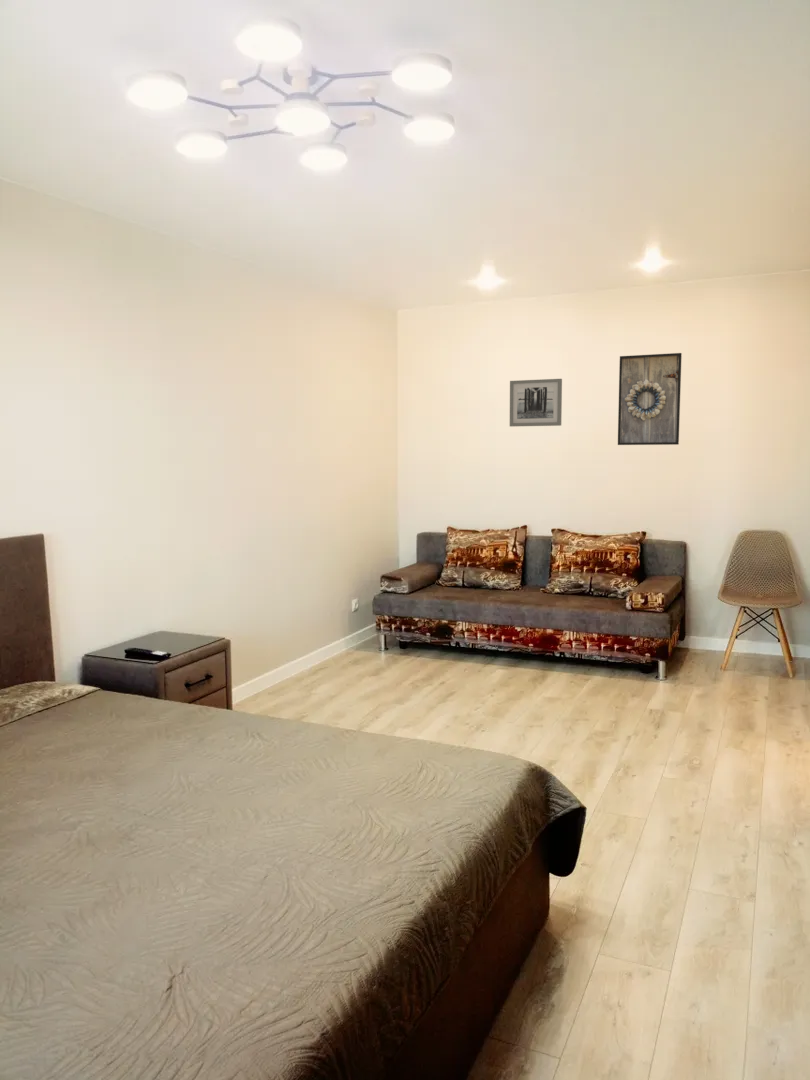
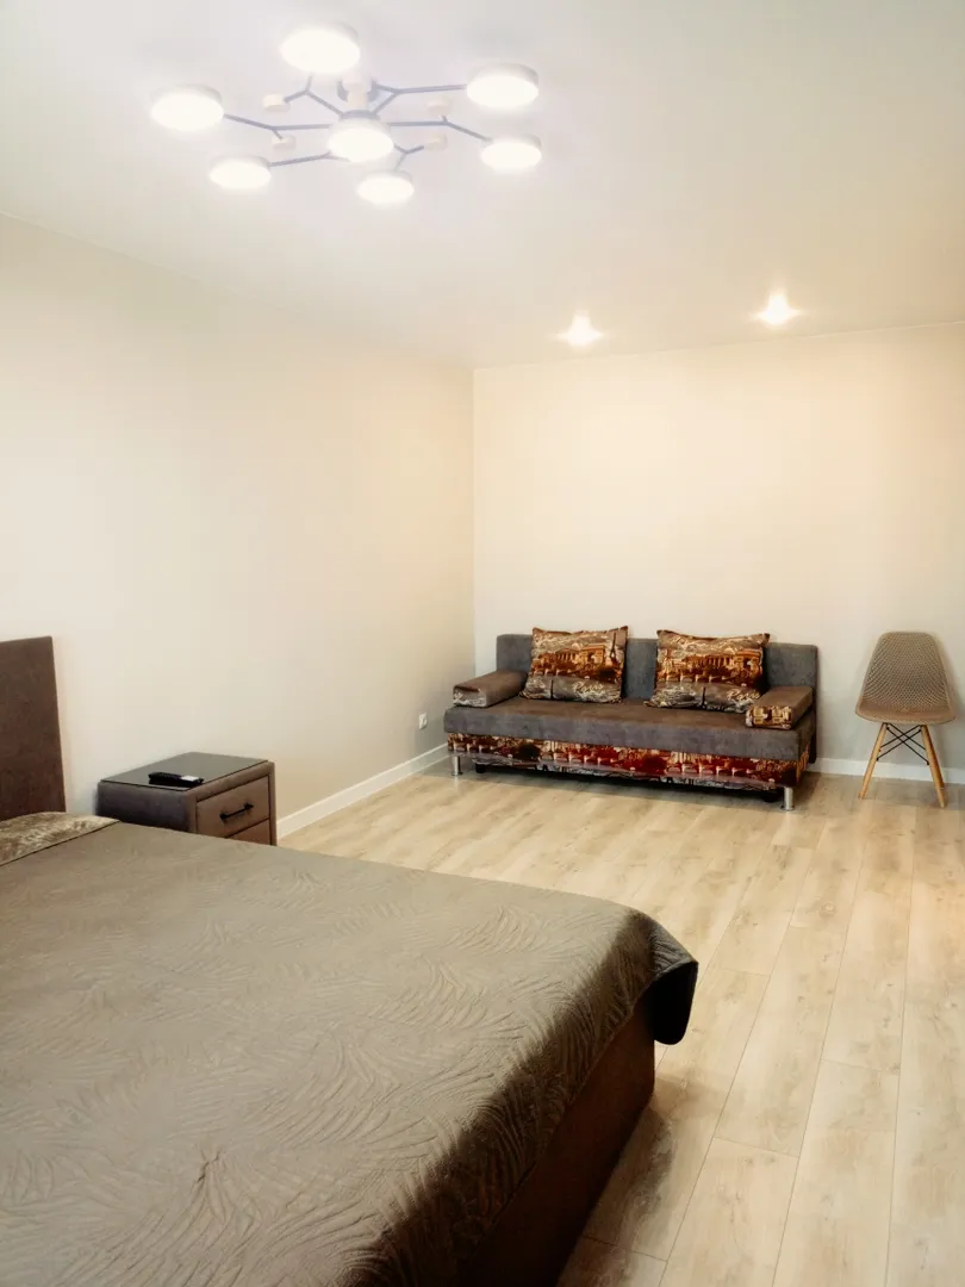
- wall art [509,378,563,427]
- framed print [617,352,683,446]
